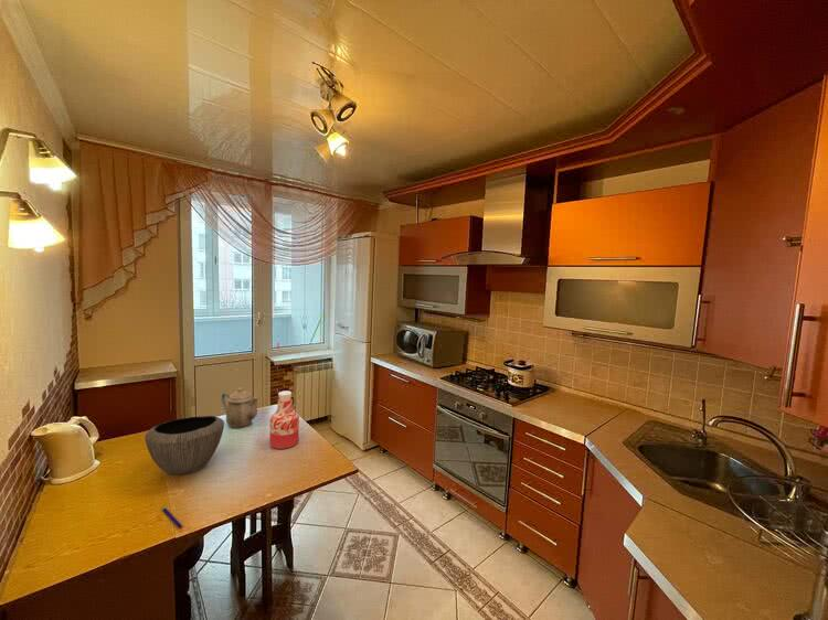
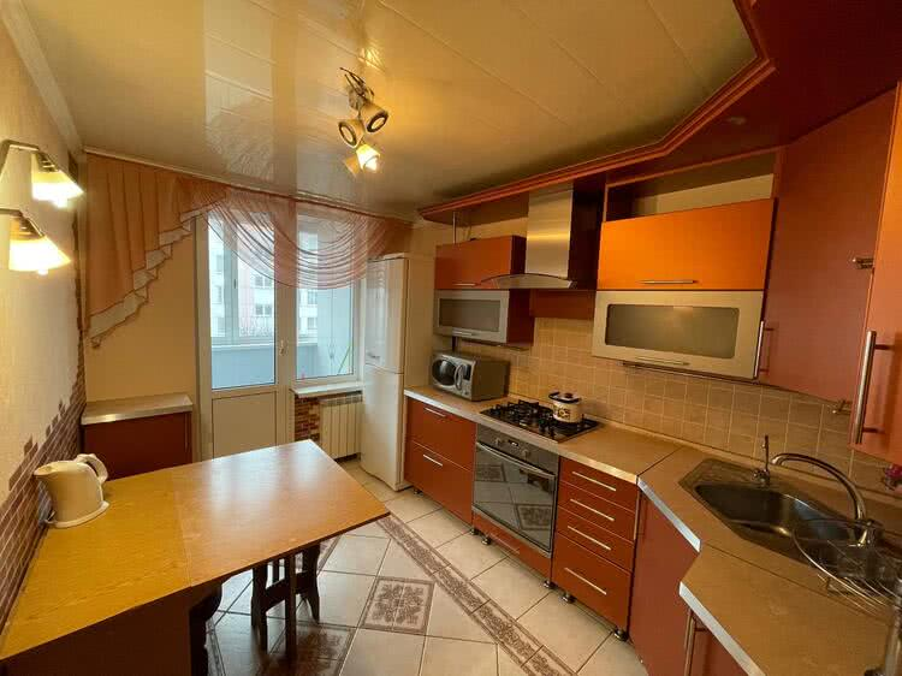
- bottle [268,391,300,450]
- teapot [221,386,259,429]
- bowl [144,415,225,475]
- pen [161,505,183,530]
